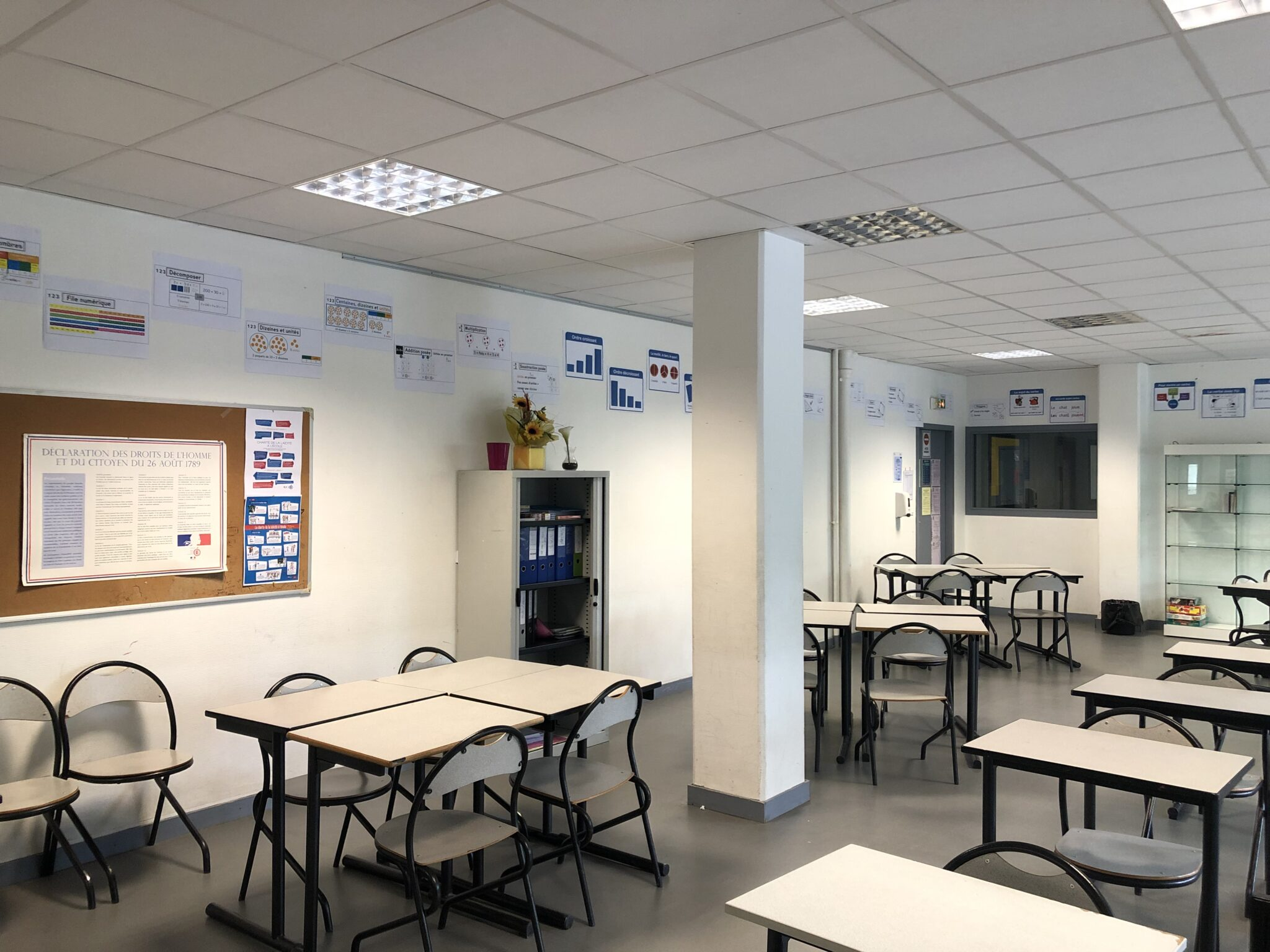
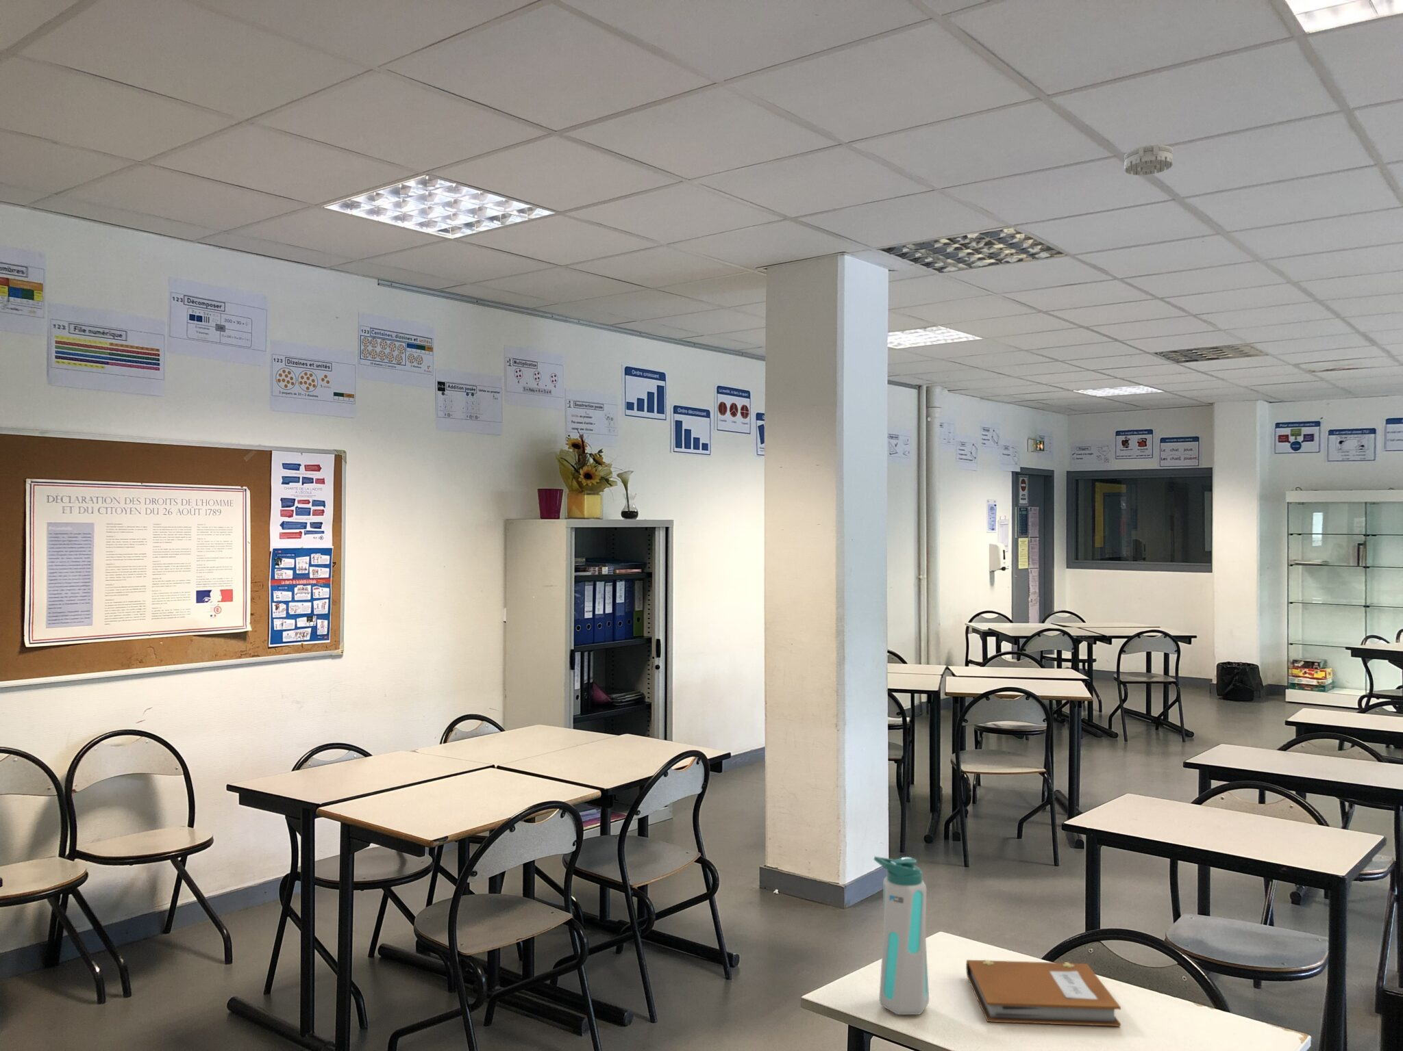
+ notebook [966,959,1121,1027]
+ water bottle [874,856,929,1016]
+ smoke detector [1124,144,1173,176]
